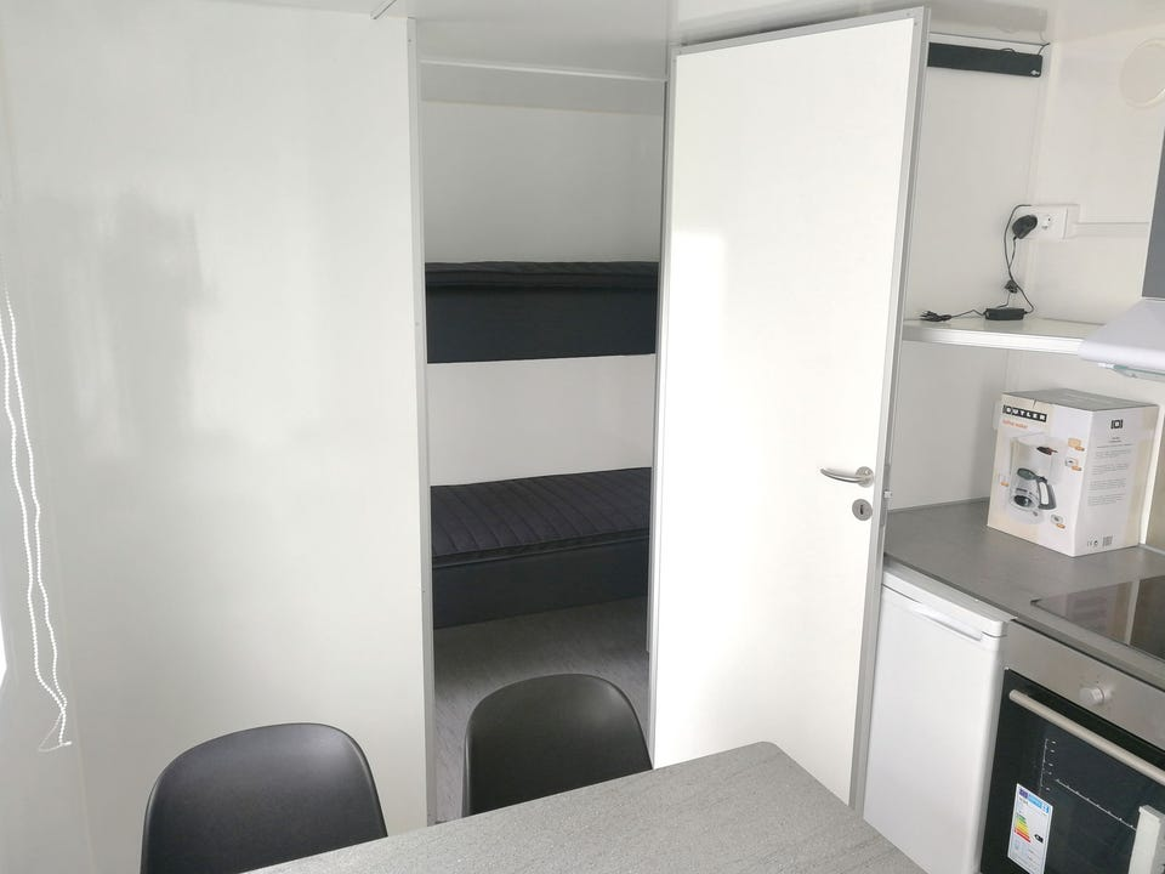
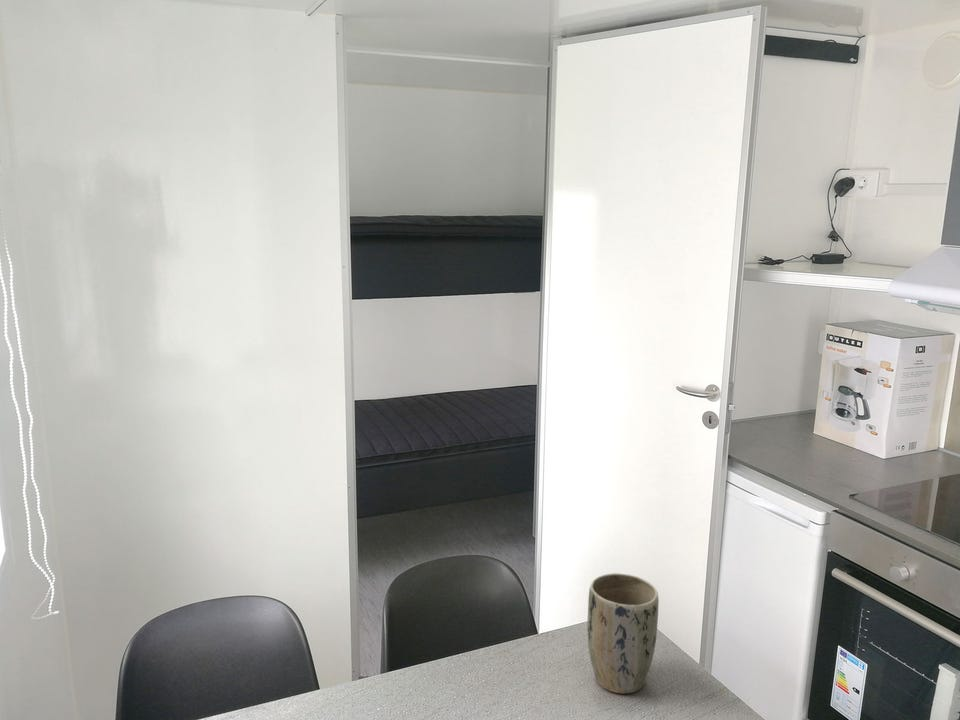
+ plant pot [586,572,660,695]
